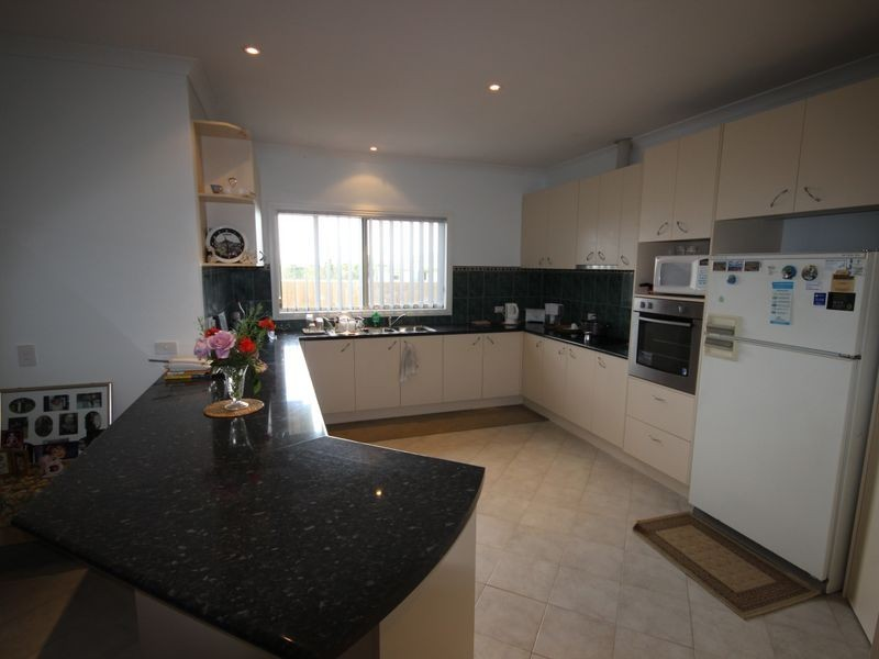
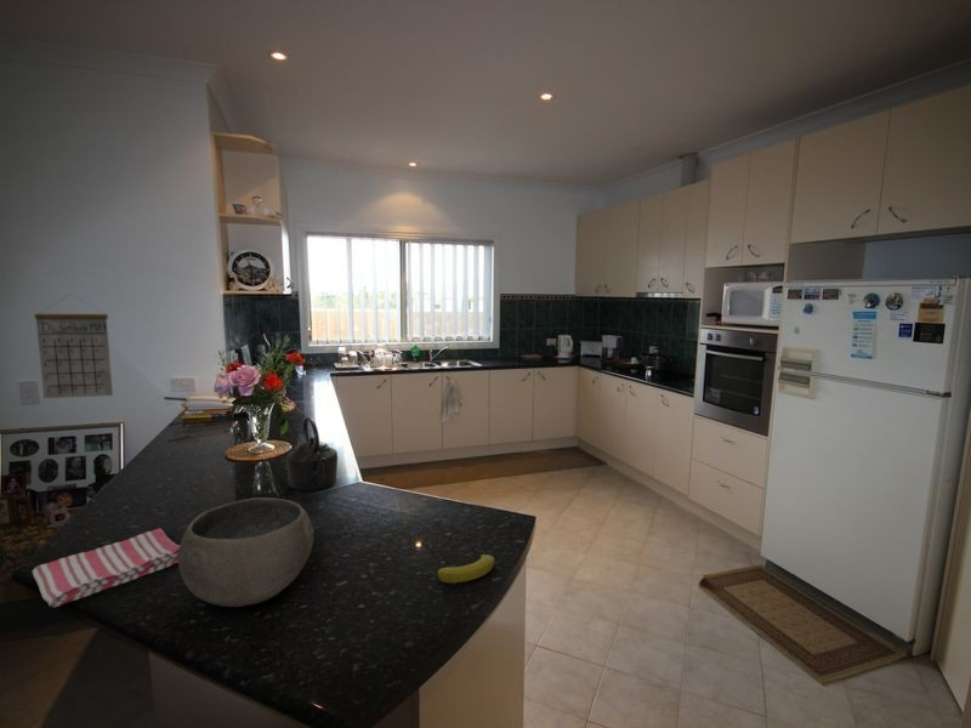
+ dish towel [32,527,180,608]
+ banana [436,553,495,584]
+ calendar [33,292,114,399]
+ bowl [177,496,316,608]
+ kettle [285,416,339,491]
